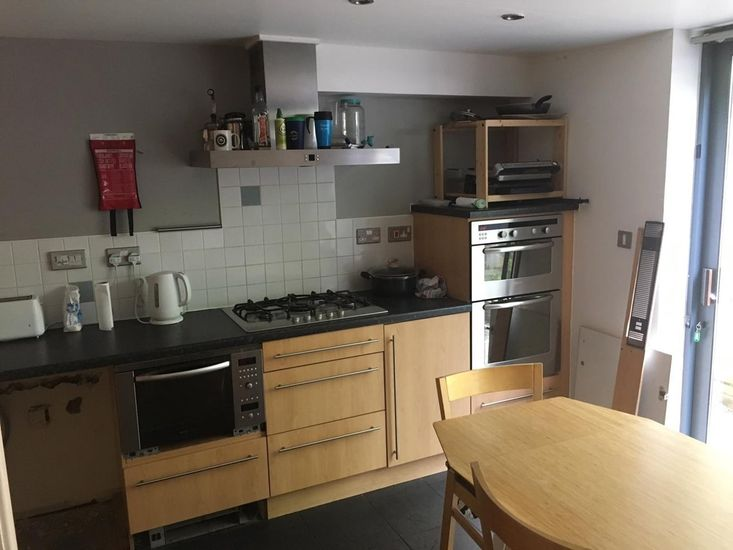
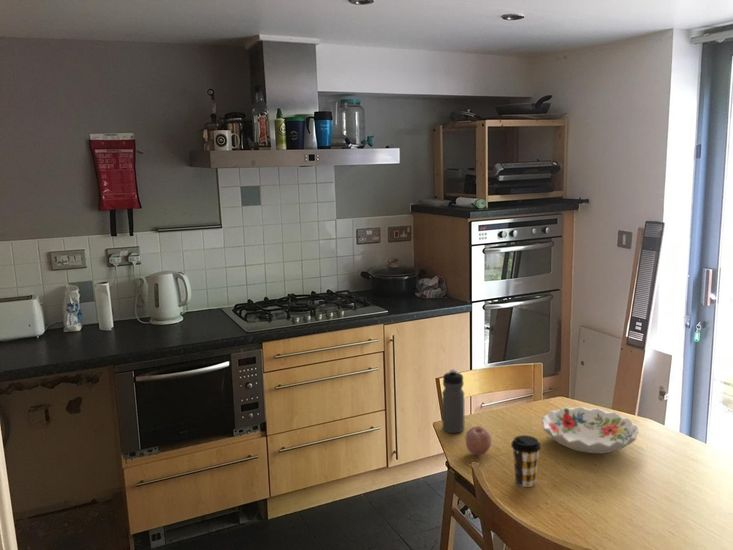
+ decorative bowl [540,406,640,454]
+ fruit [465,425,493,456]
+ coffee cup [510,434,542,488]
+ water bottle [441,369,466,434]
